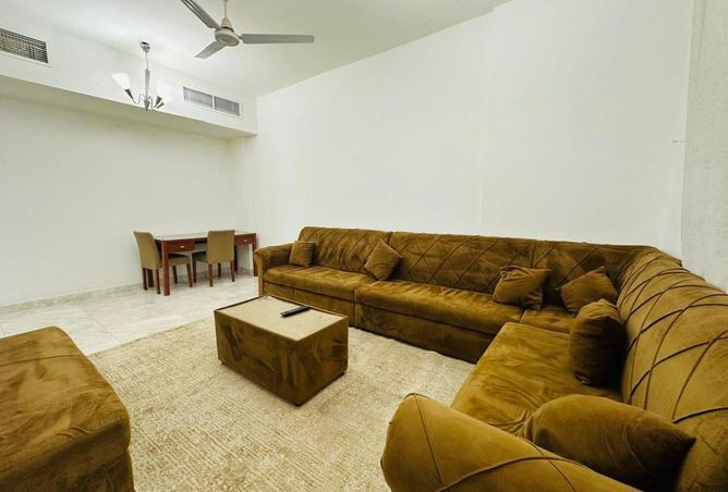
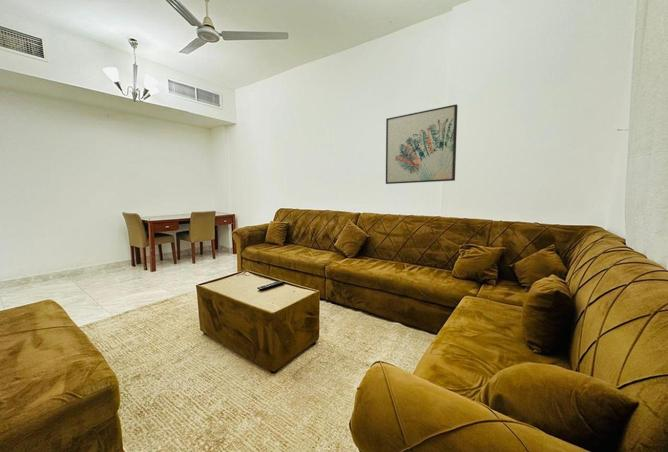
+ wall art [385,103,459,185]
